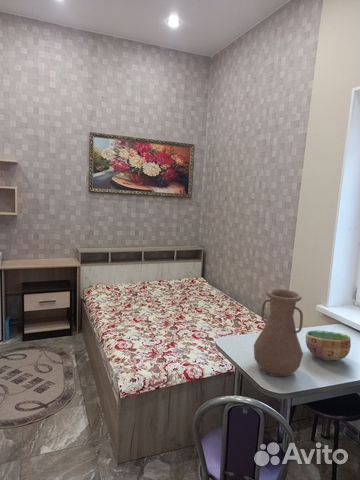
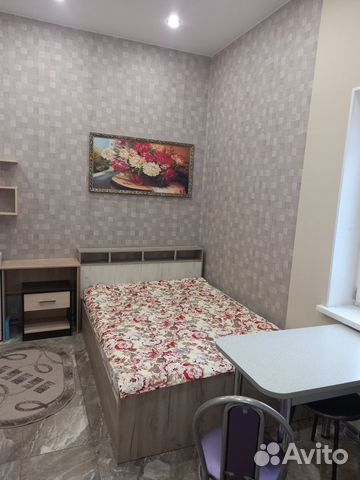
- vase [253,288,304,378]
- bowl [305,330,352,362]
